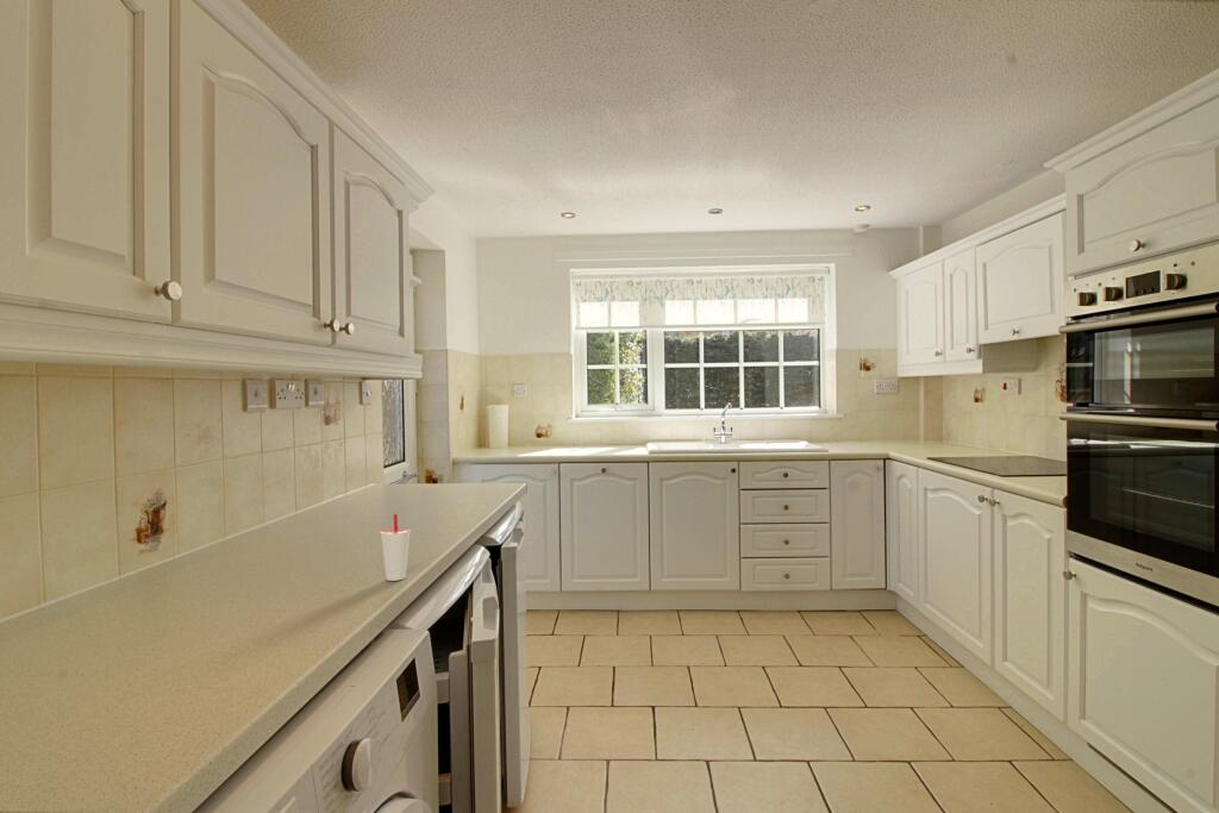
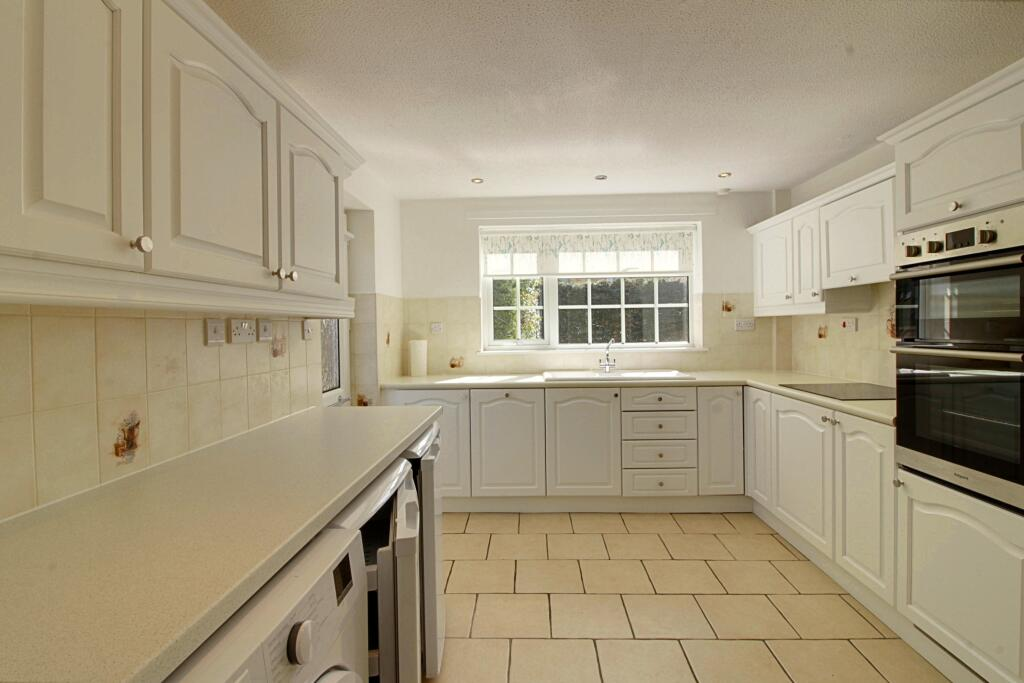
- cup [379,513,412,582]
